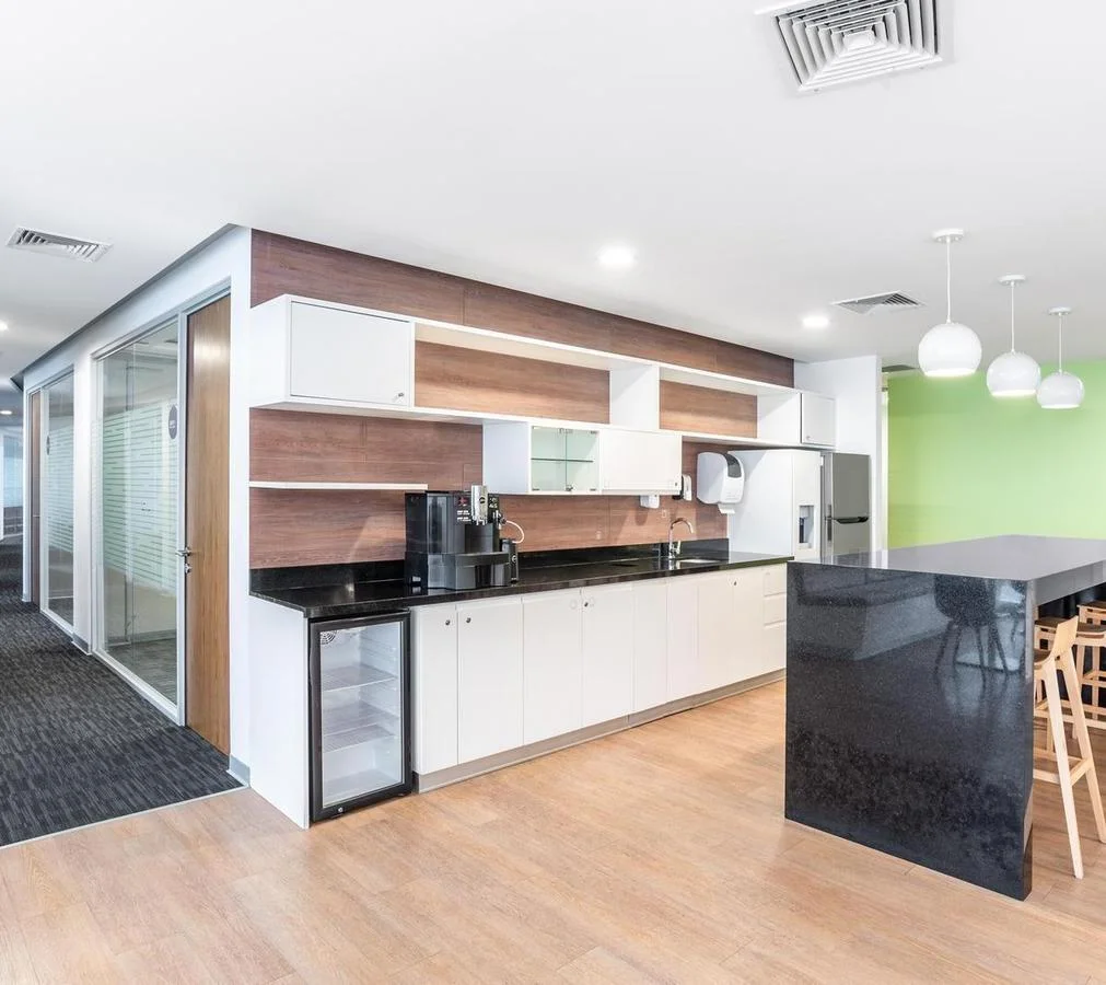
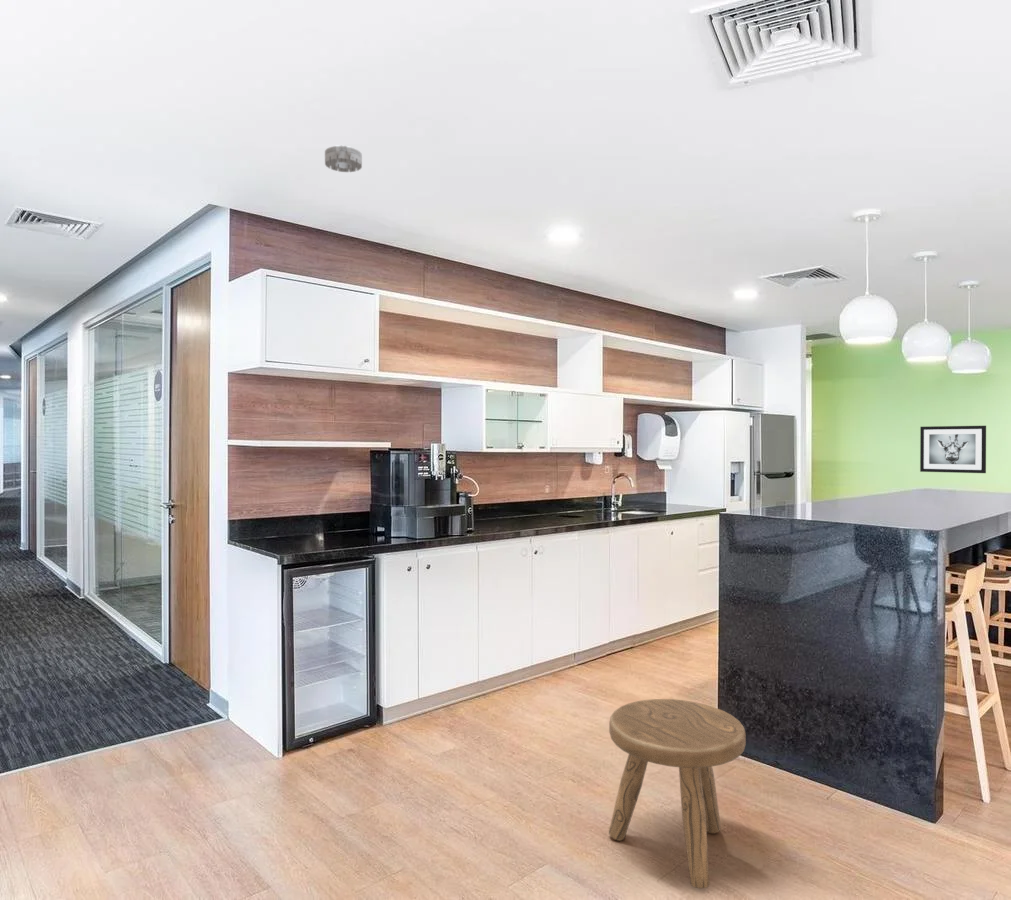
+ wall art [919,425,987,474]
+ smoke detector [324,144,363,173]
+ stool [608,698,747,889]
